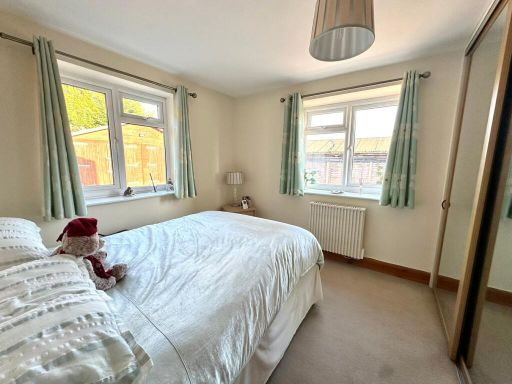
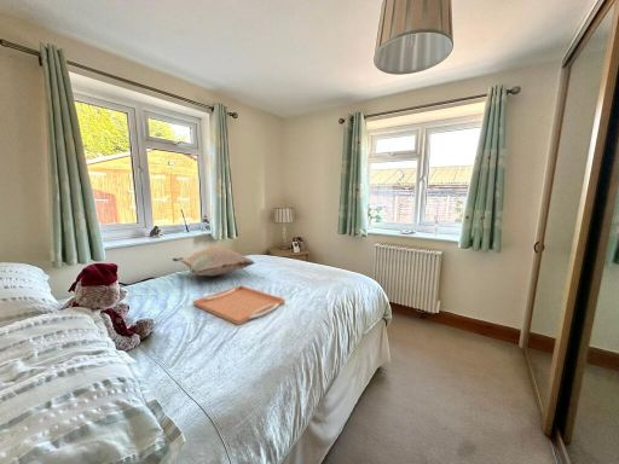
+ serving tray [192,284,287,326]
+ decorative pillow [172,245,256,278]
